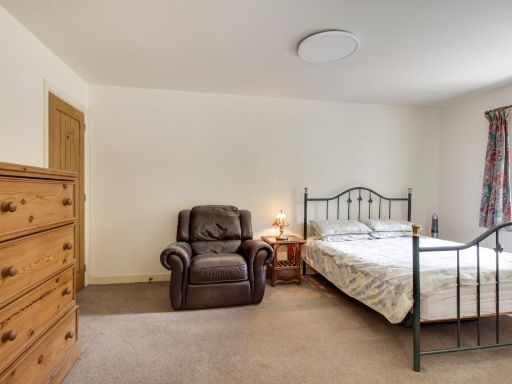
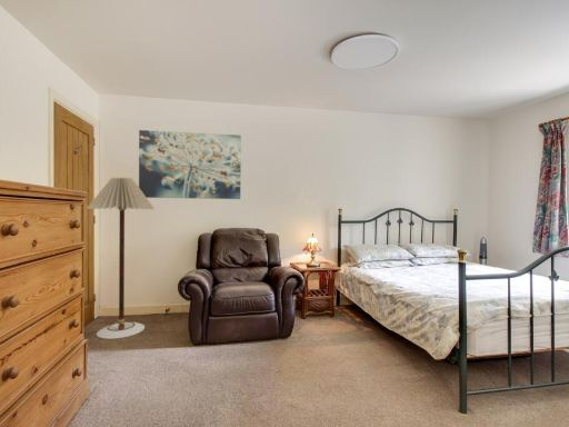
+ wall art [138,129,242,200]
+ floor lamp [86,176,156,340]
